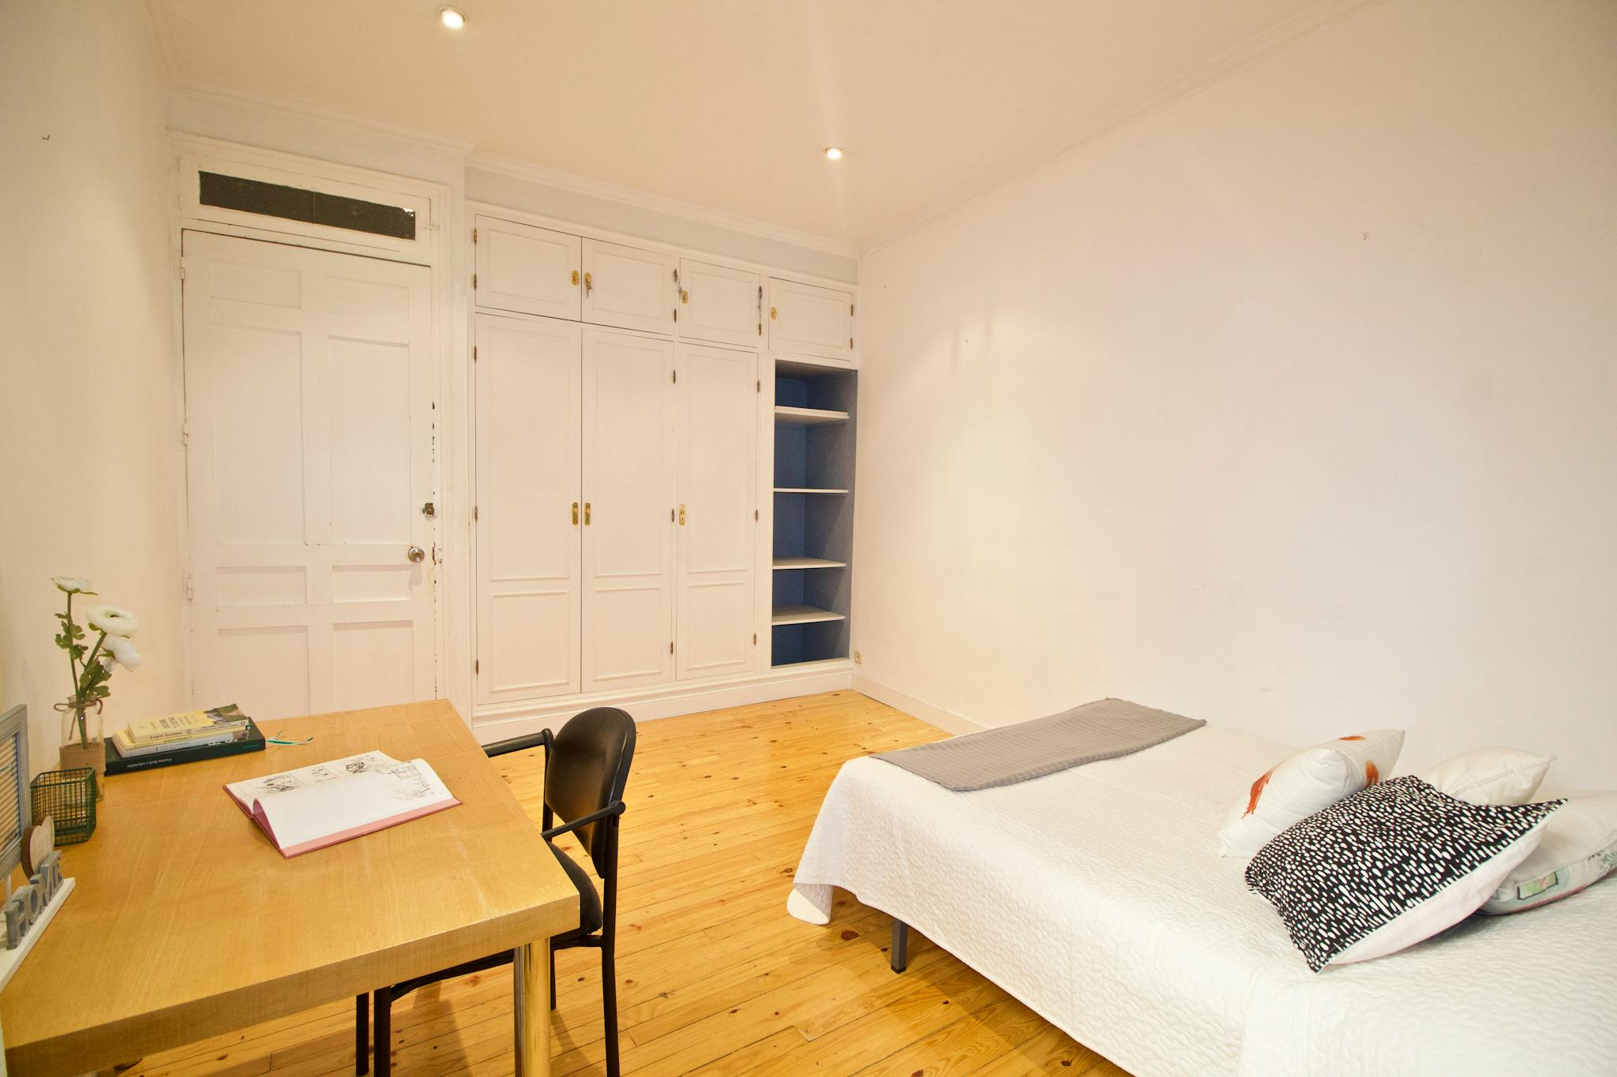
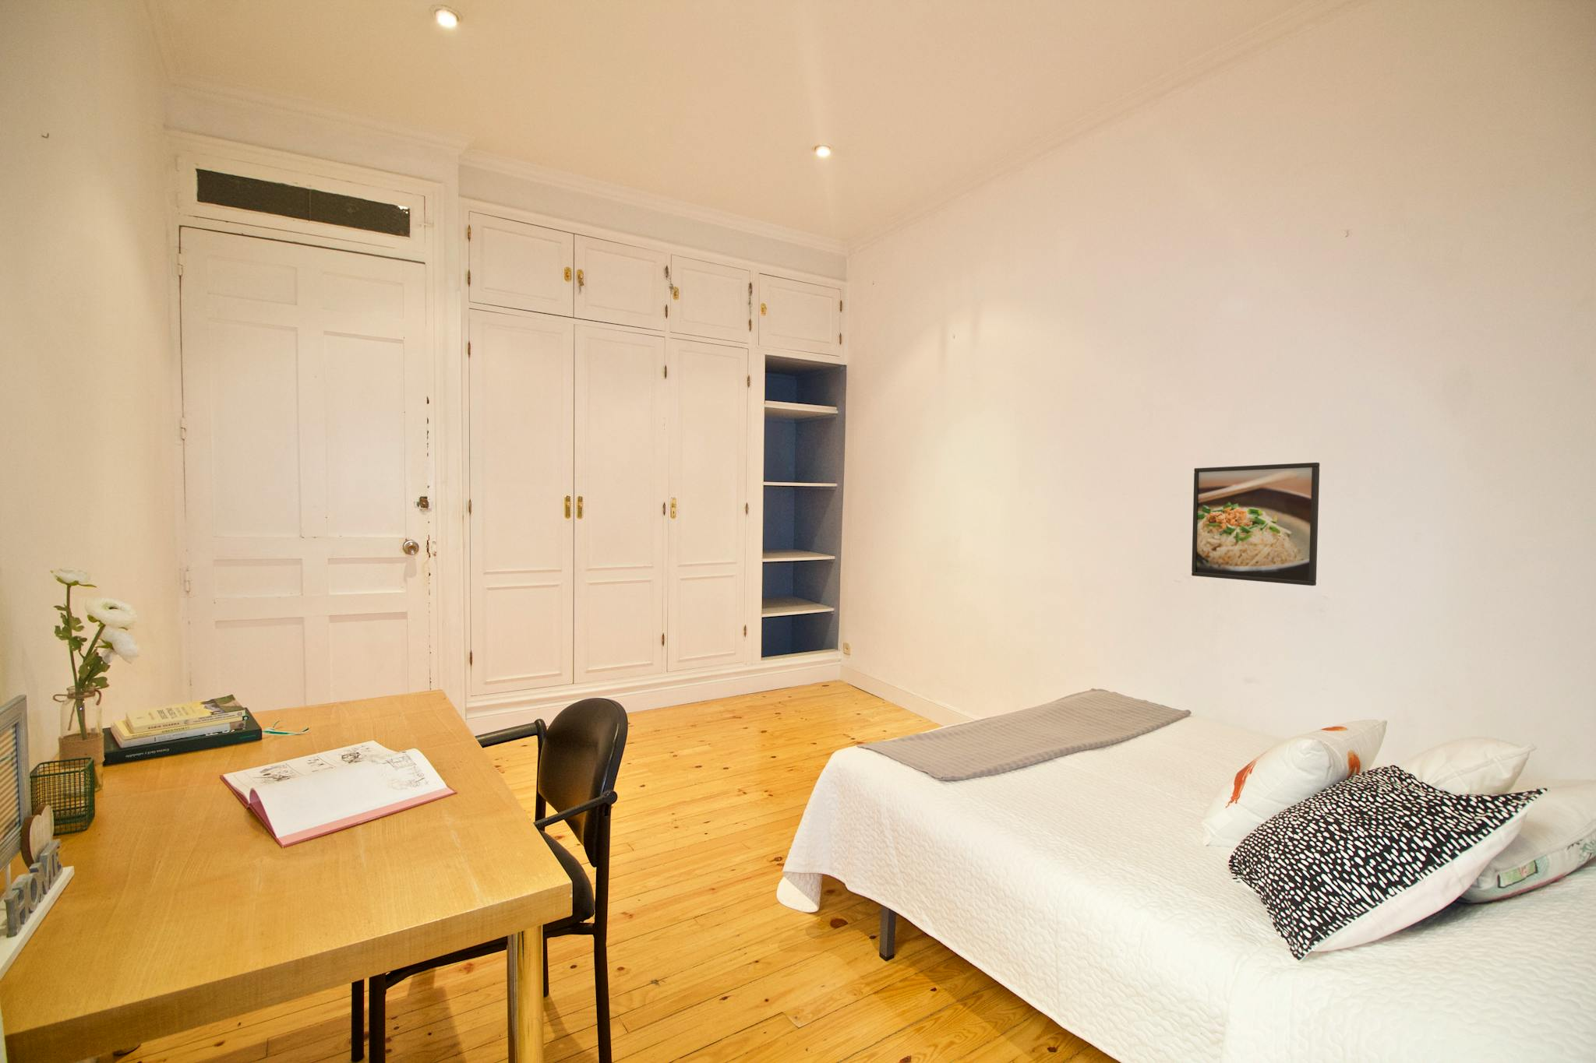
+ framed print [1190,462,1321,586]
